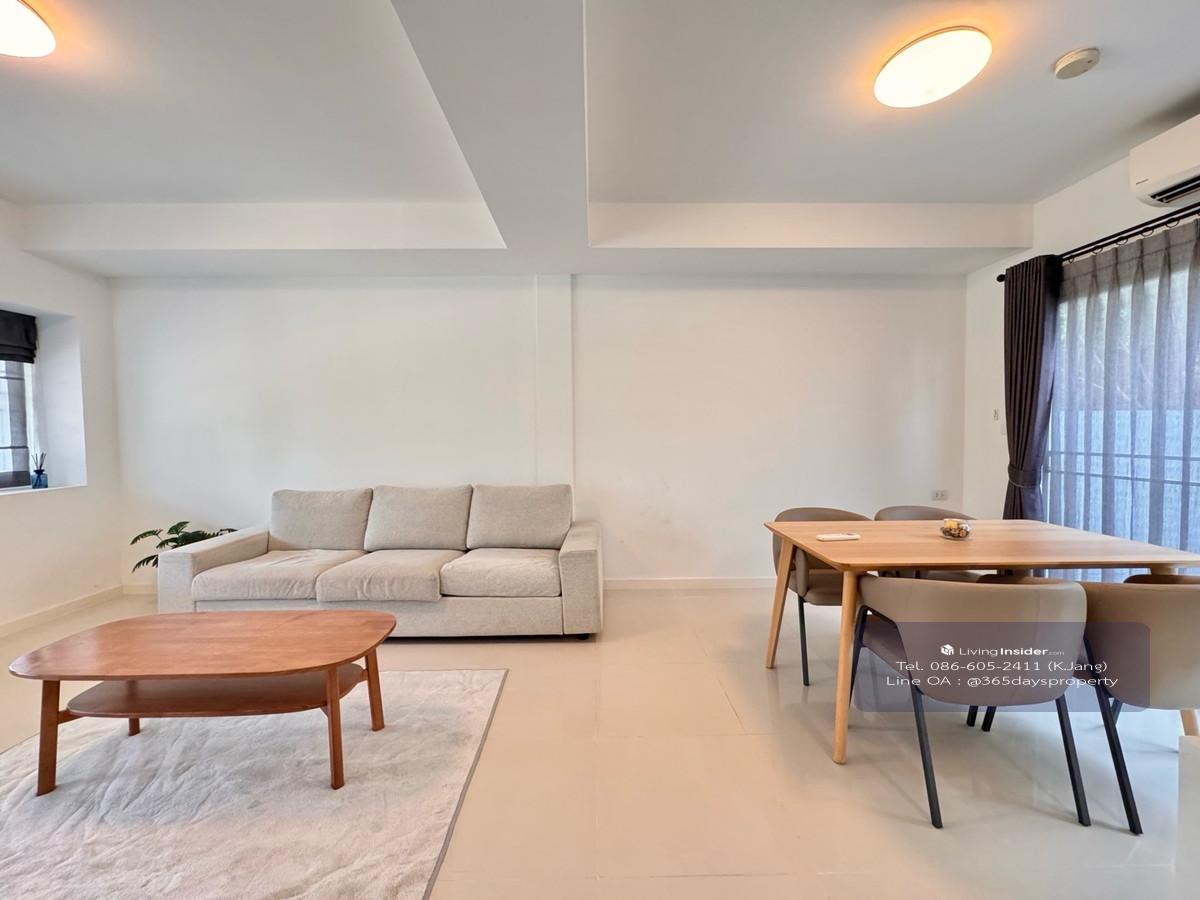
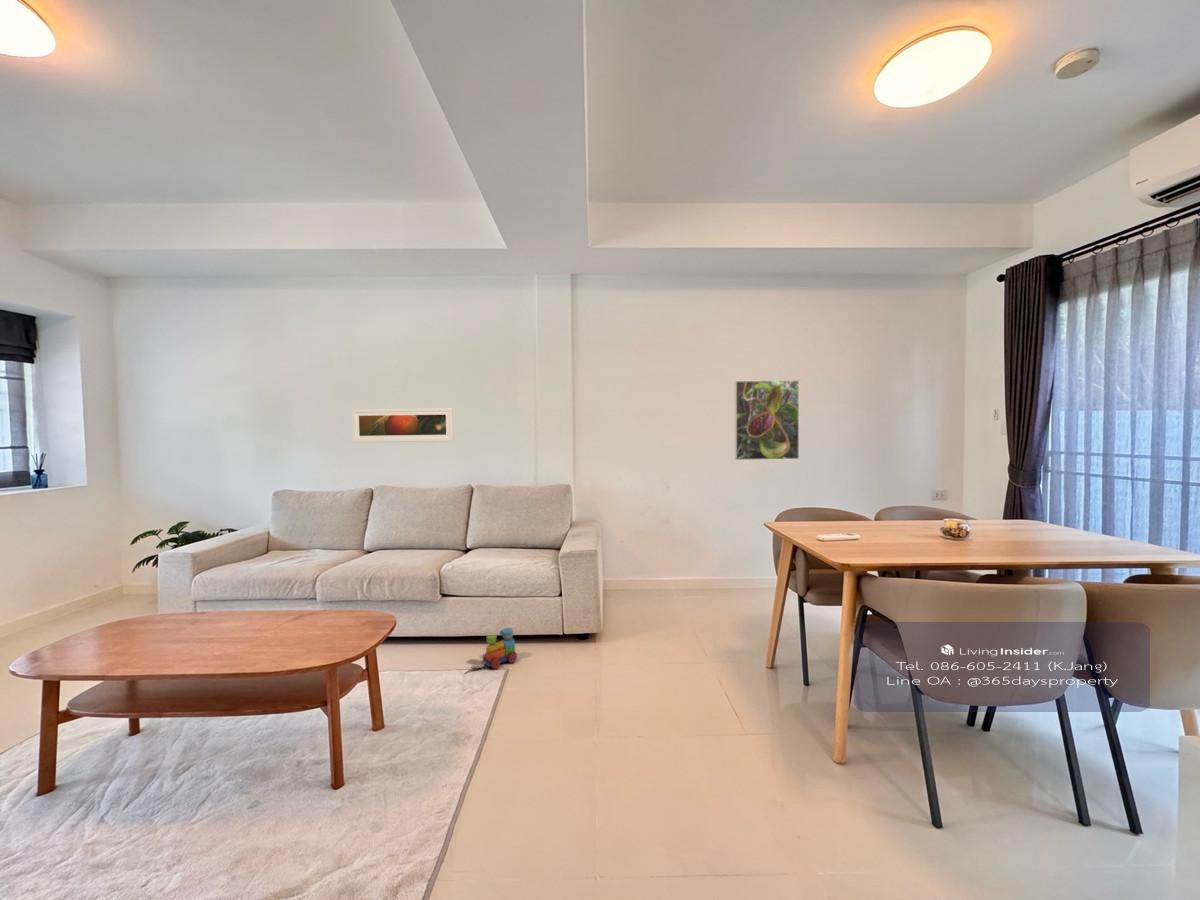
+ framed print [734,379,800,461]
+ toy train [464,627,518,674]
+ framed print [351,407,454,443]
